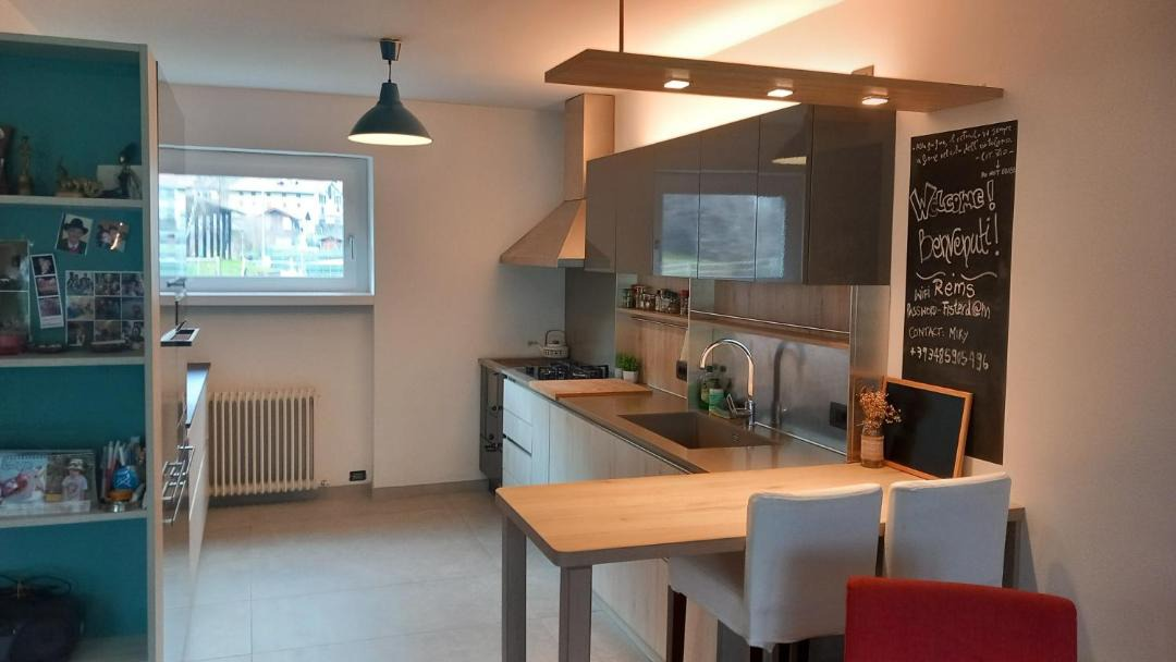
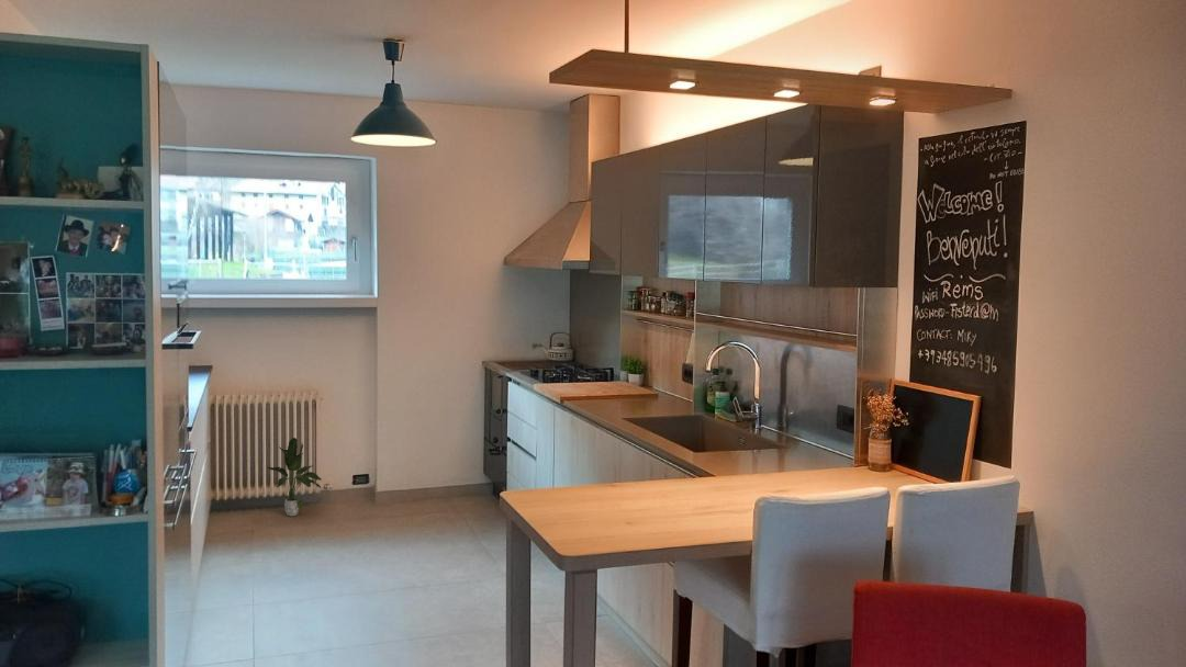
+ potted plant [267,437,323,517]
